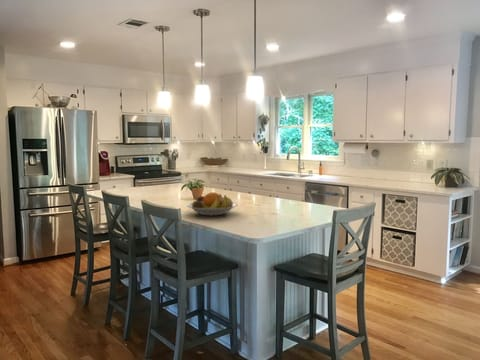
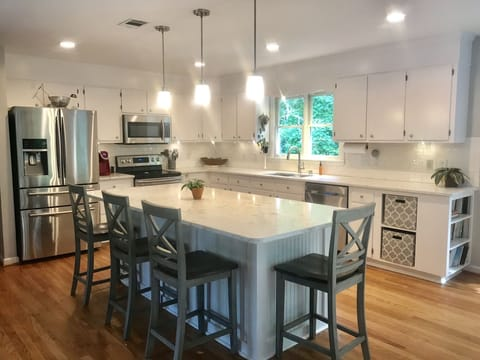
- fruit bowl [186,191,239,217]
